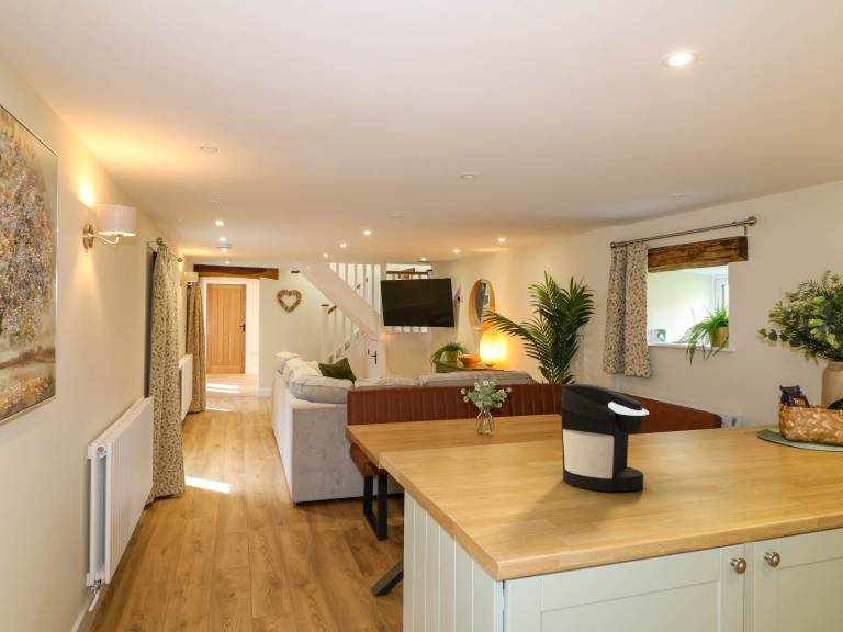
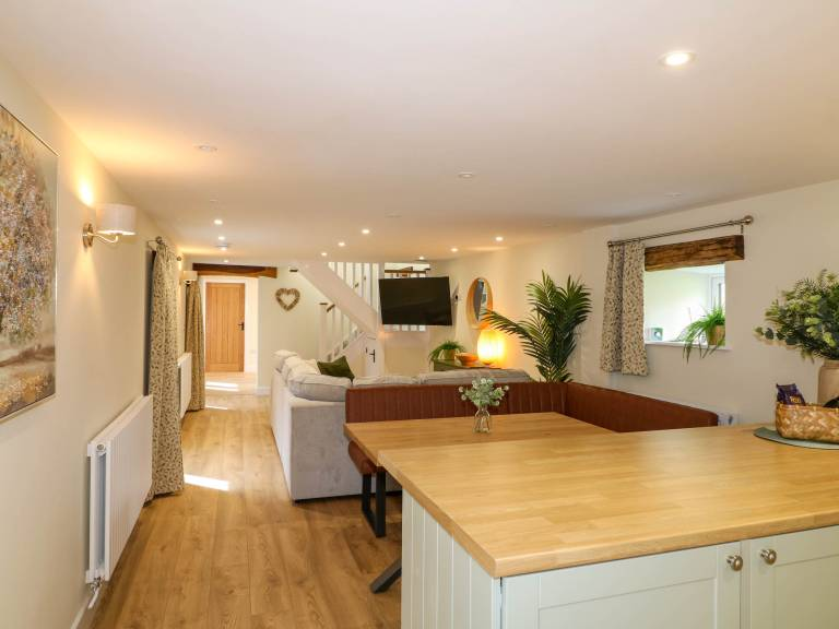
- coffee maker [560,383,650,493]
